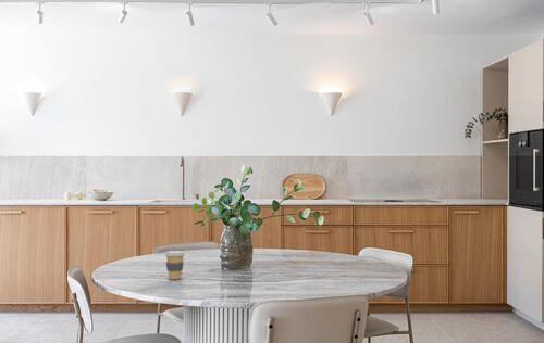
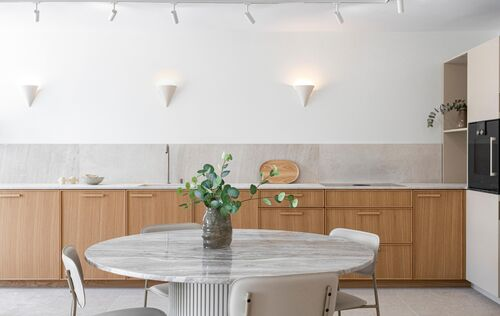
- coffee cup [163,250,186,280]
